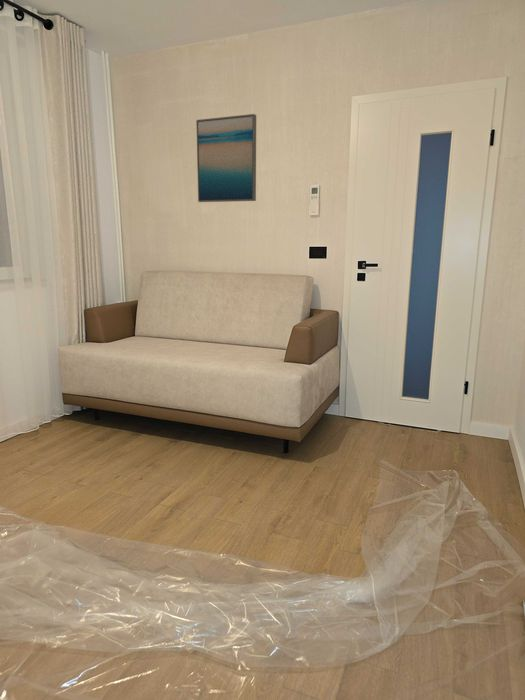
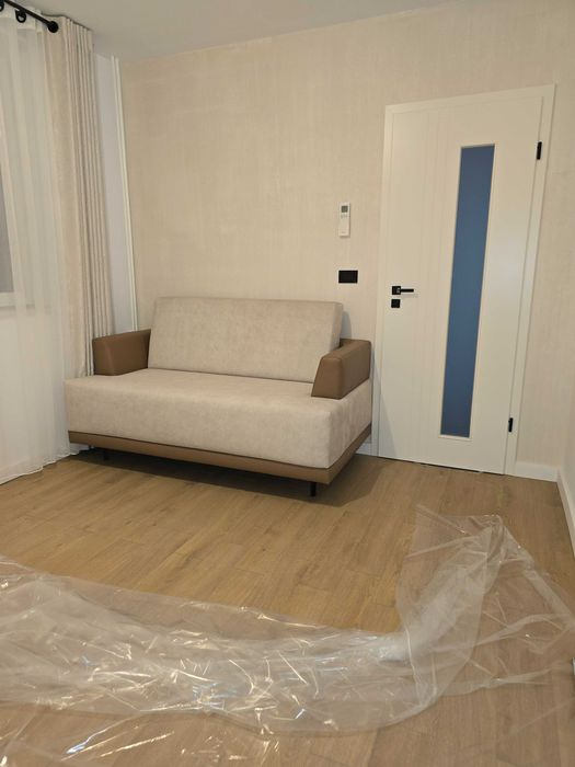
- wall art [195,113,257,203]
